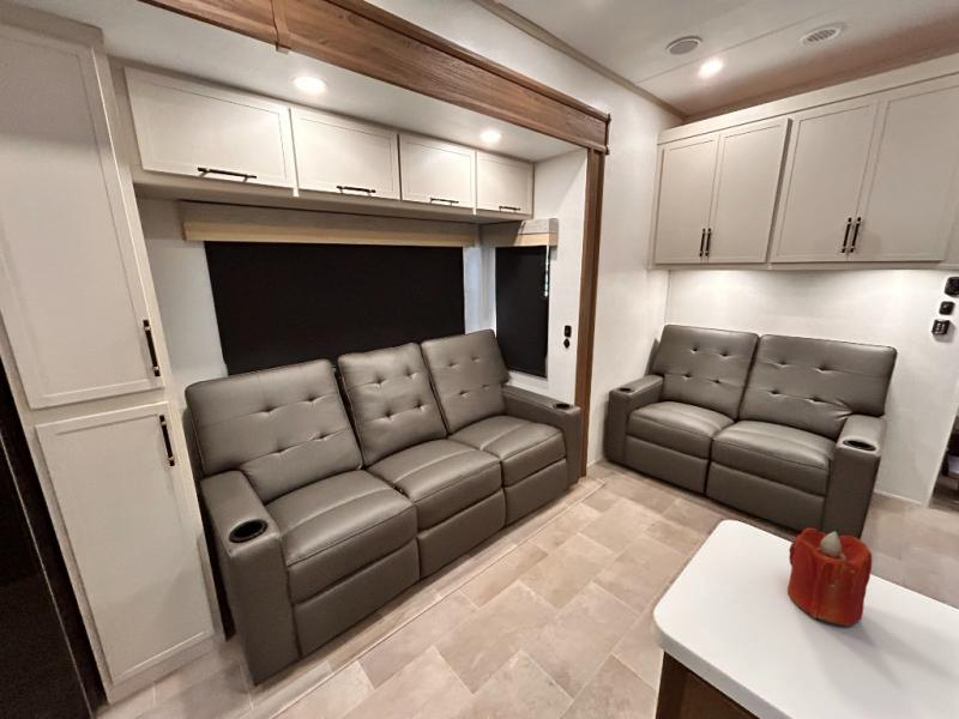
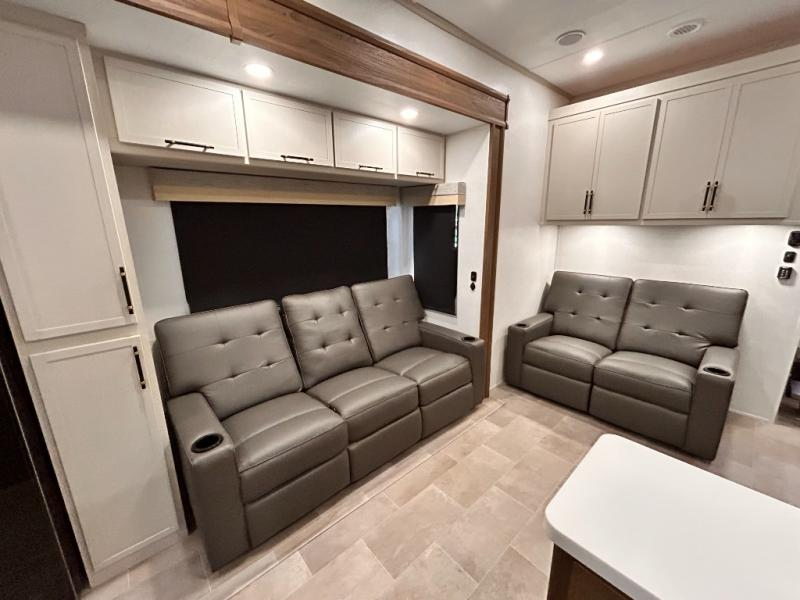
- candle [786,527,873,627]
